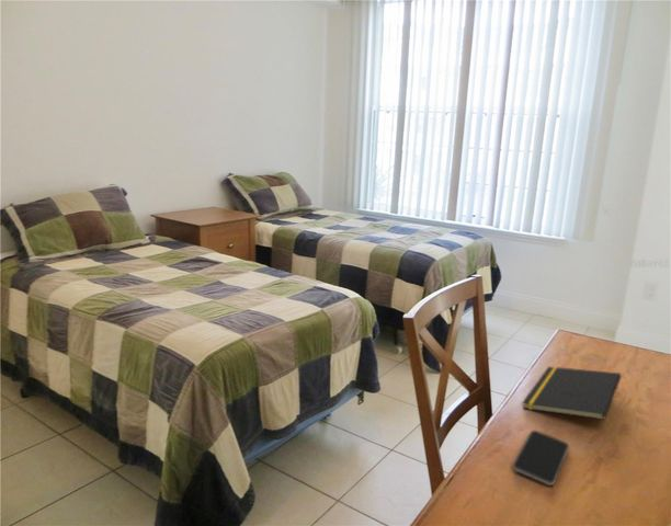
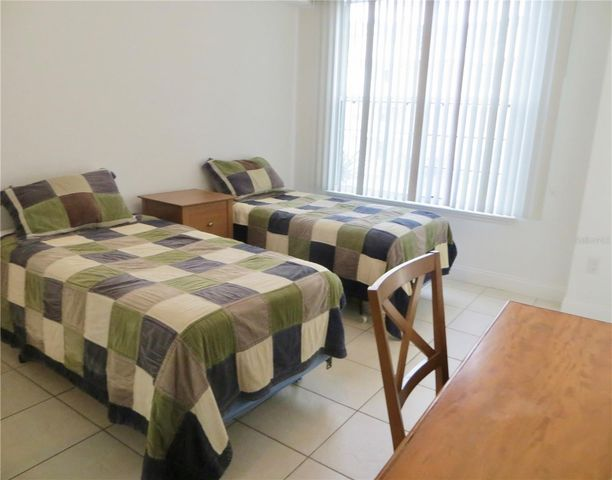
- notepad [521,366,622,421]
- smartphone [511,430,570,487]
